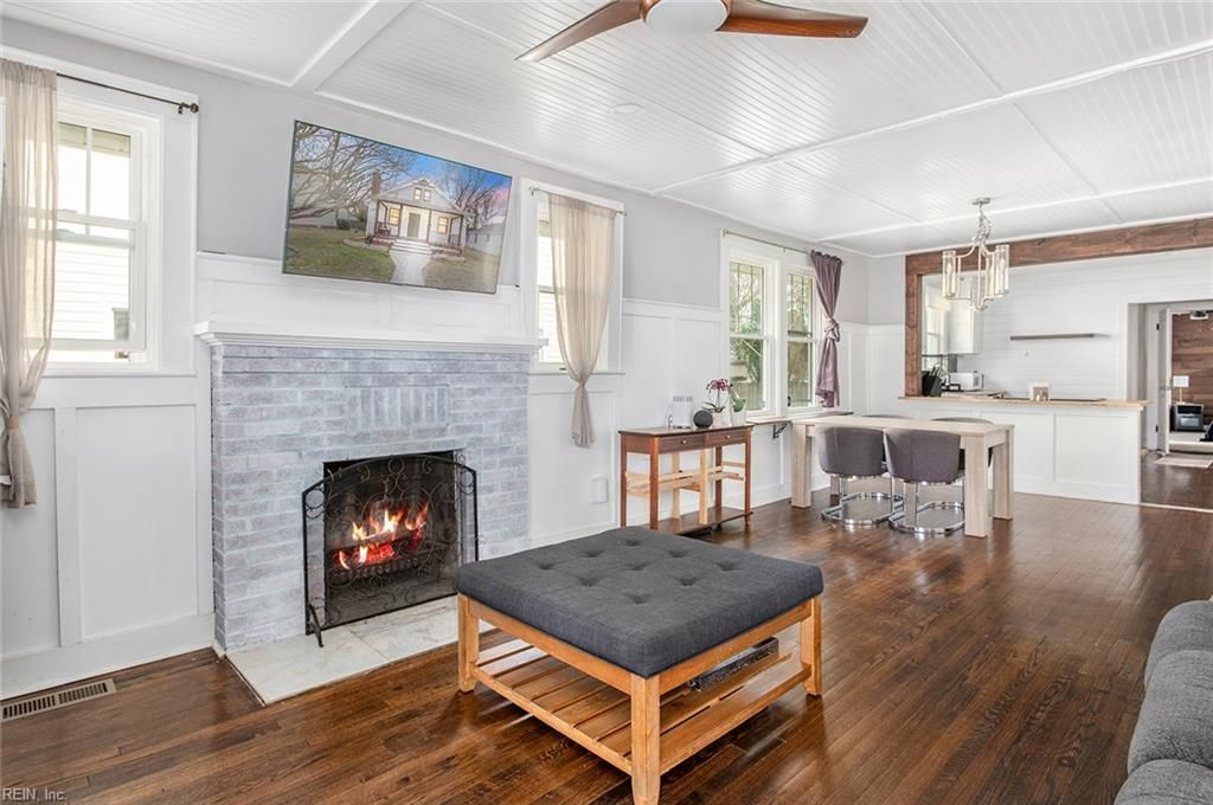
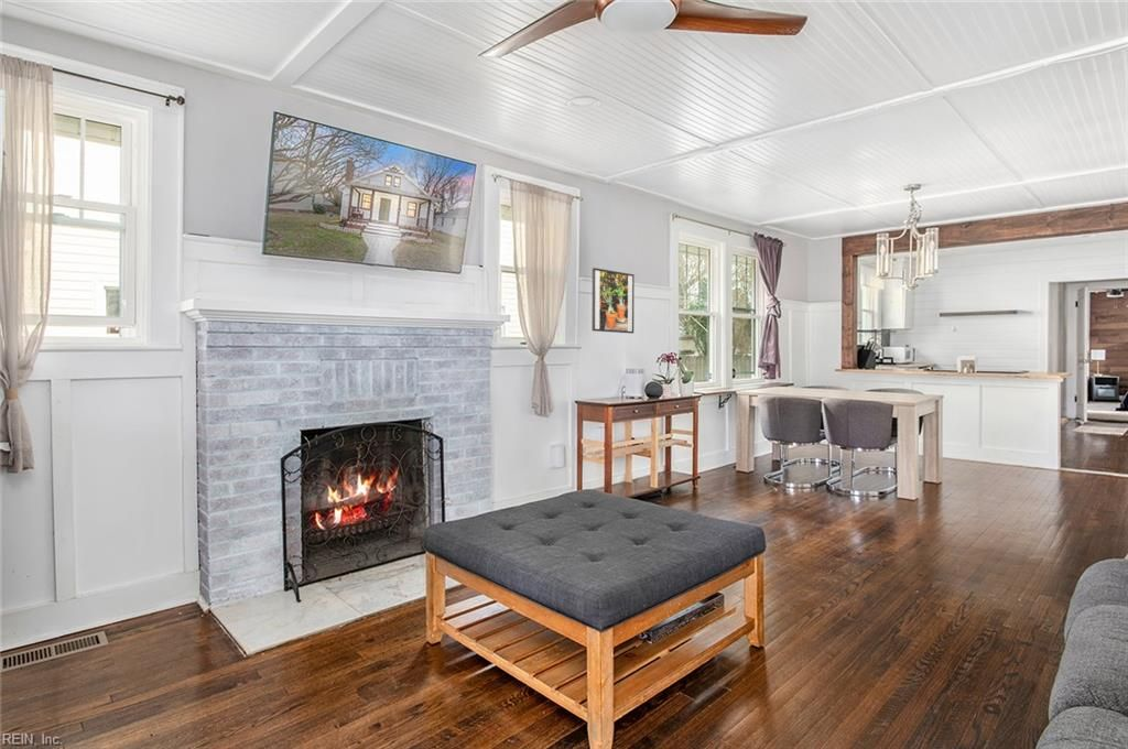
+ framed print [592,267,636,335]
